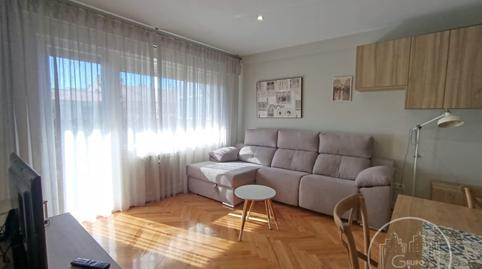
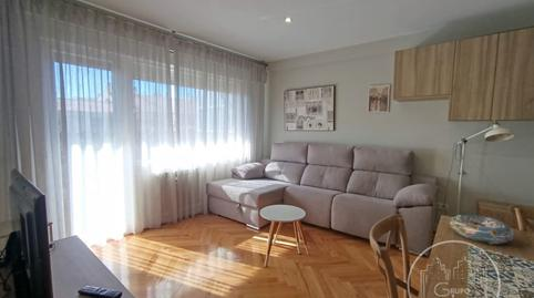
+ decorative bowl [450,214,515,245]
